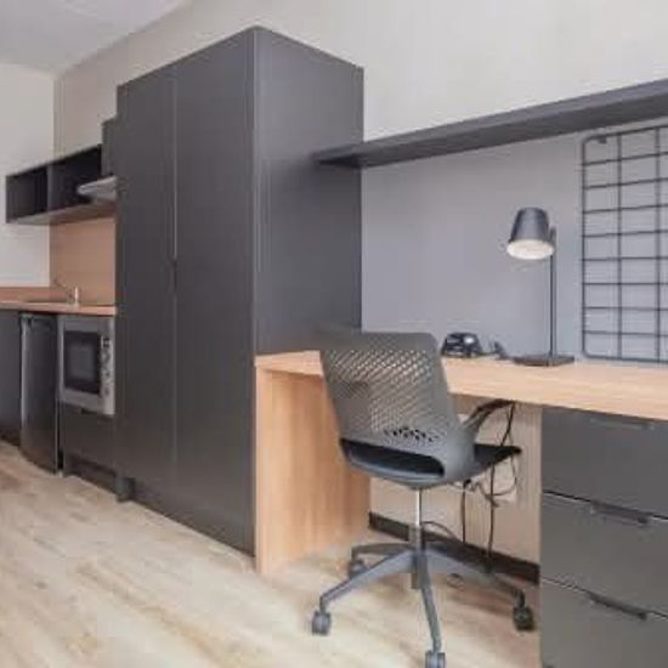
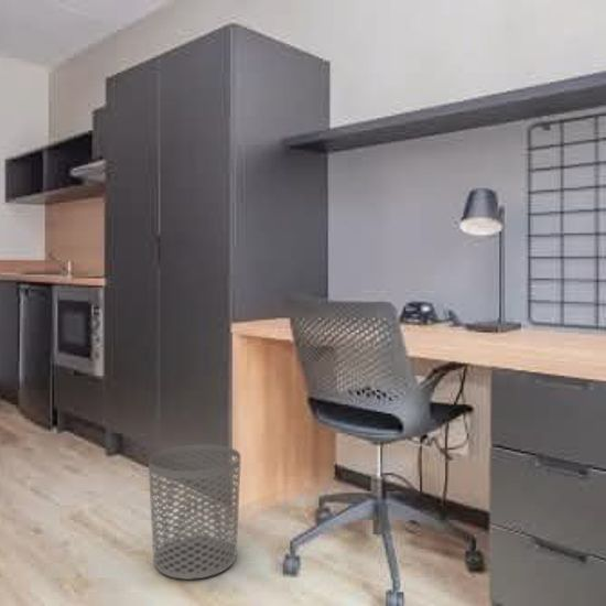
+ waste bin [148,444,242,581]
